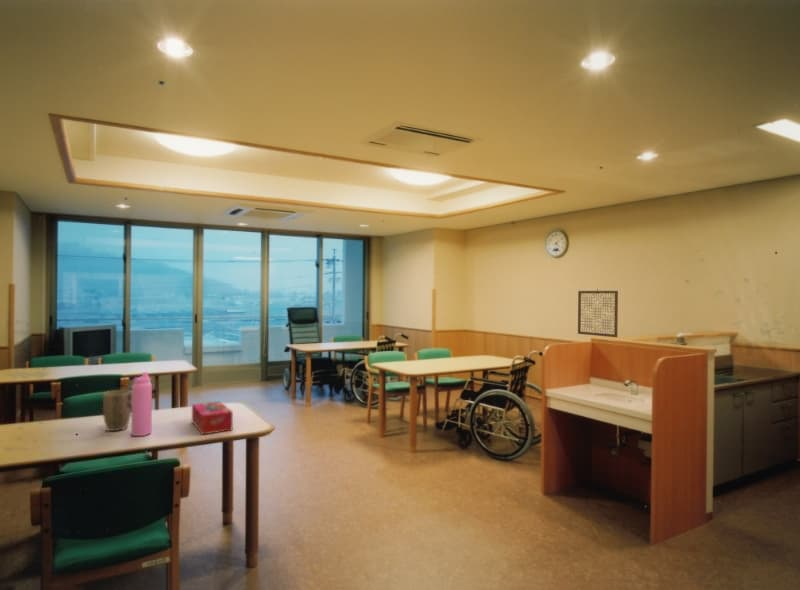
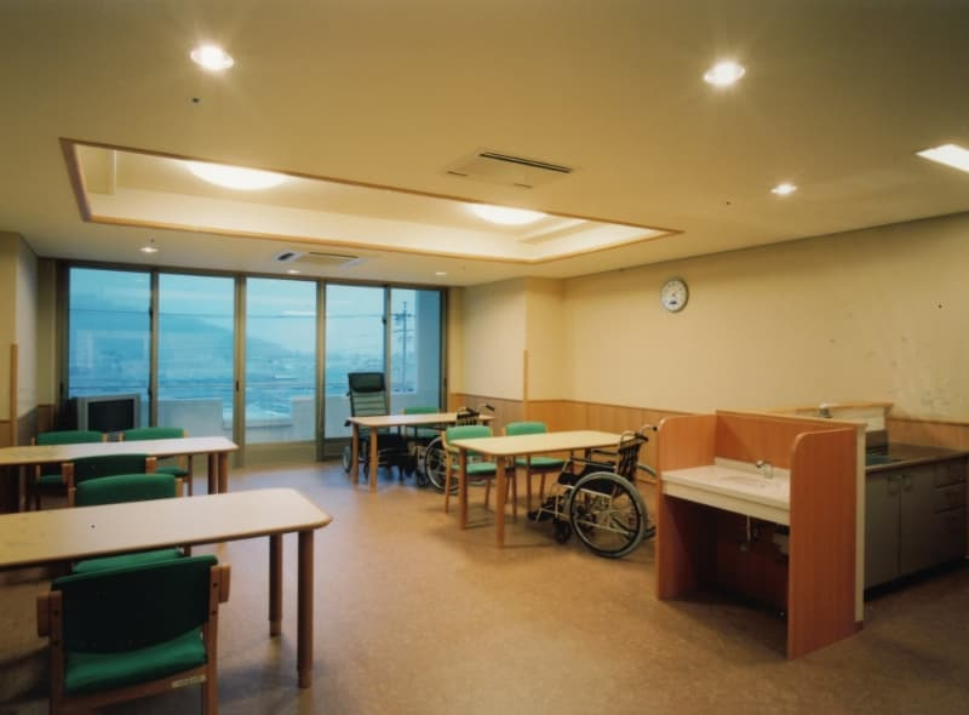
- plant pot [102,389,132,432]
- water bottle [130,371,153,437]
- tissue box [191,400,234,436]
- wall art [577,288,619,338]
